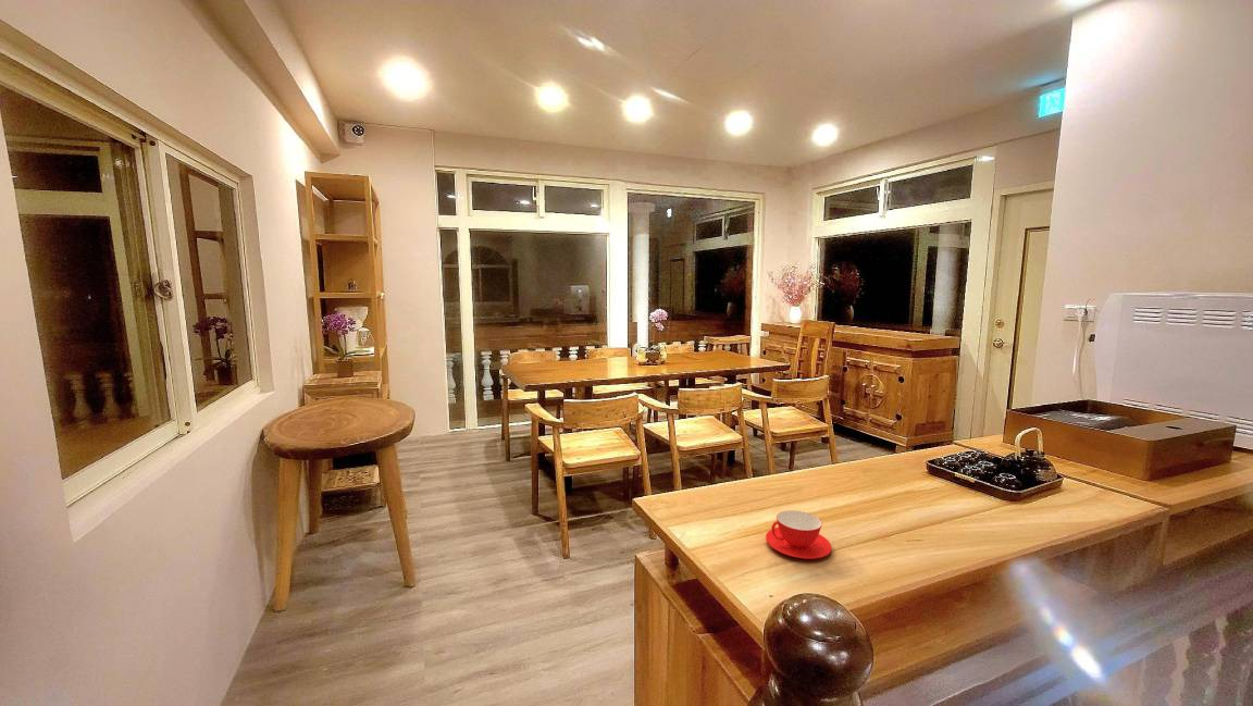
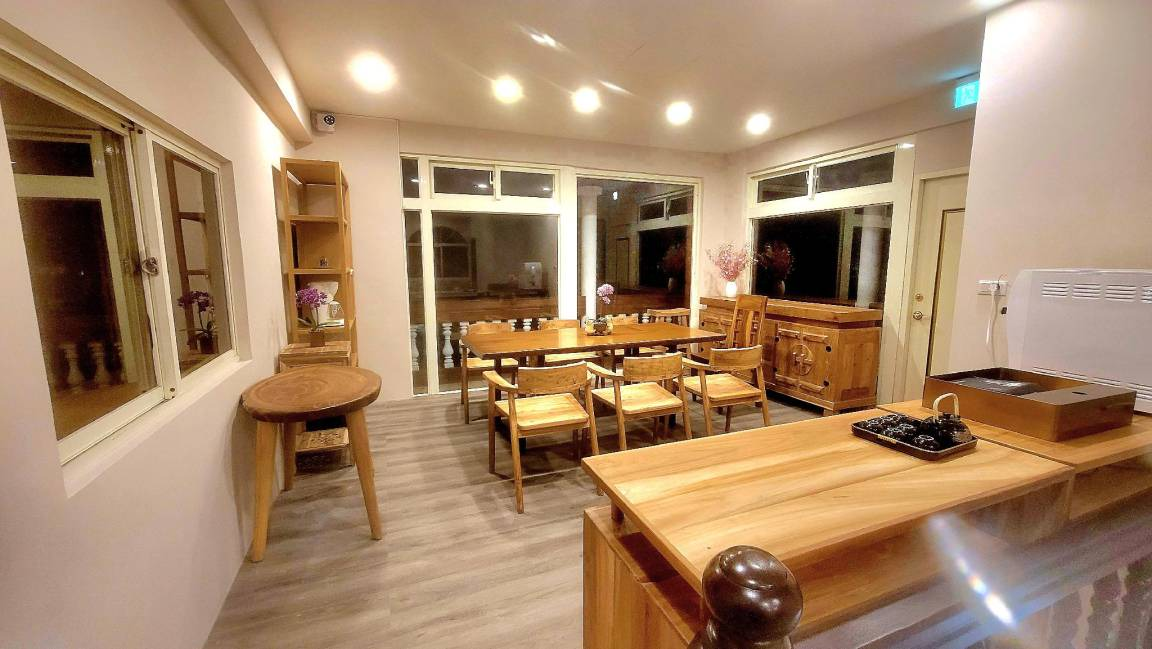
- teacup [765,509,833,560]
